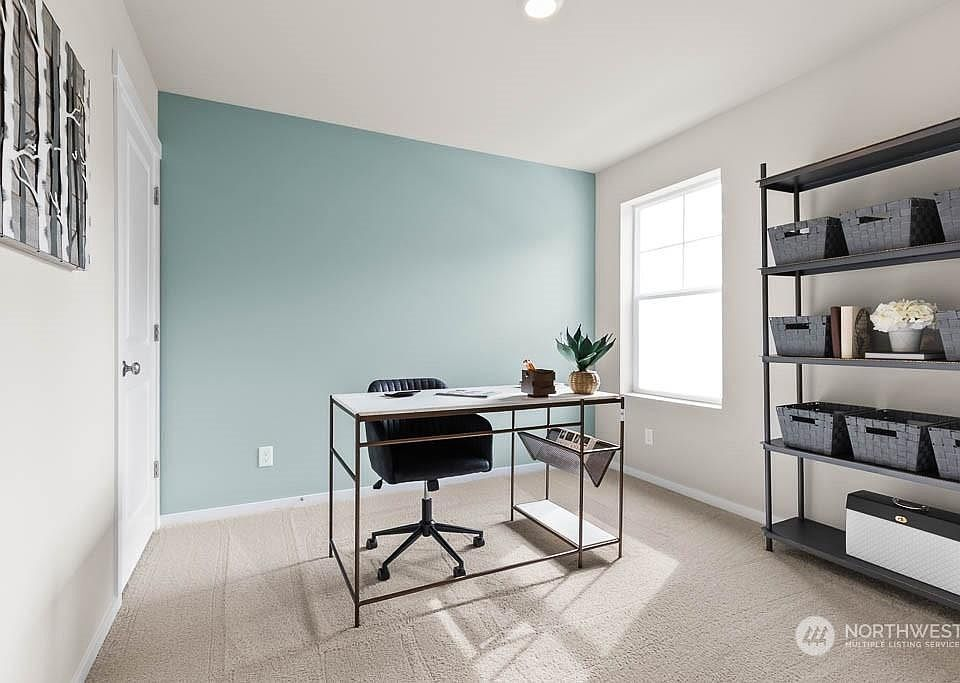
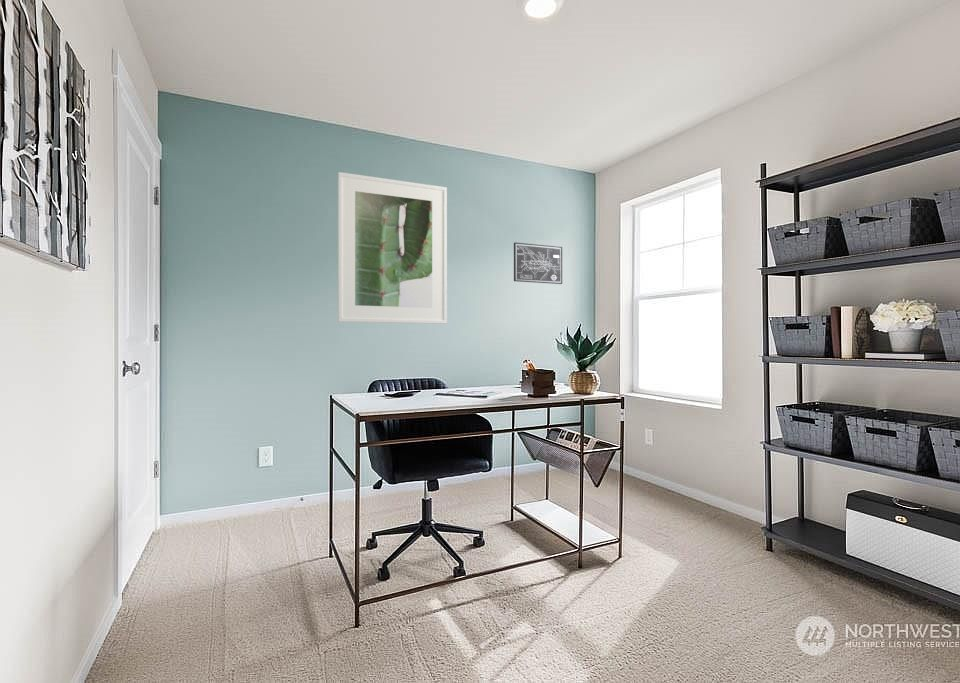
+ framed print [337,171,448,325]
+ wall art [513,241,563,285]
